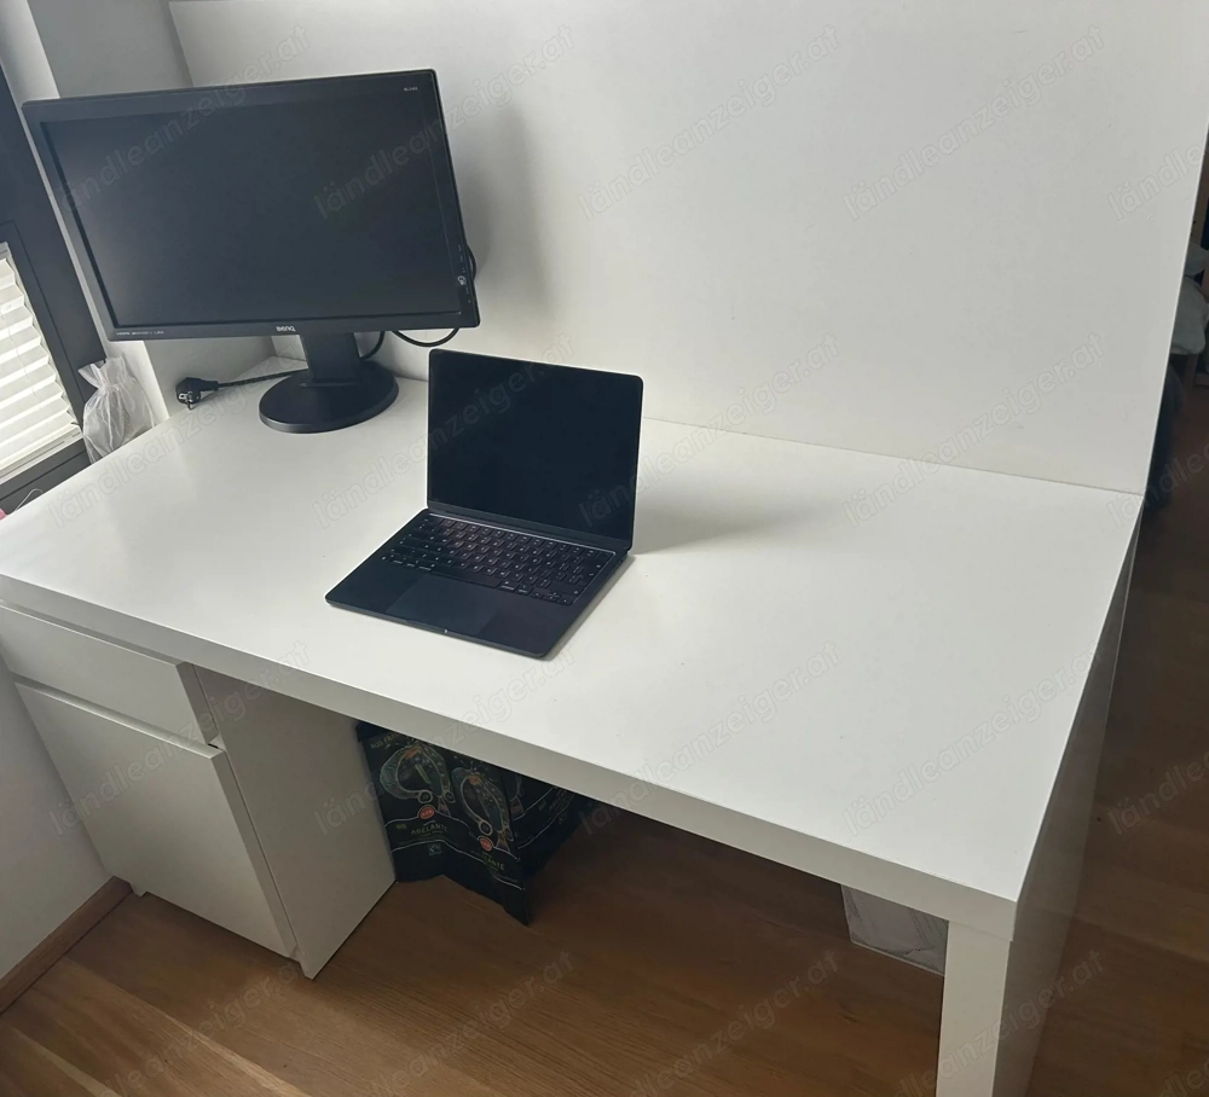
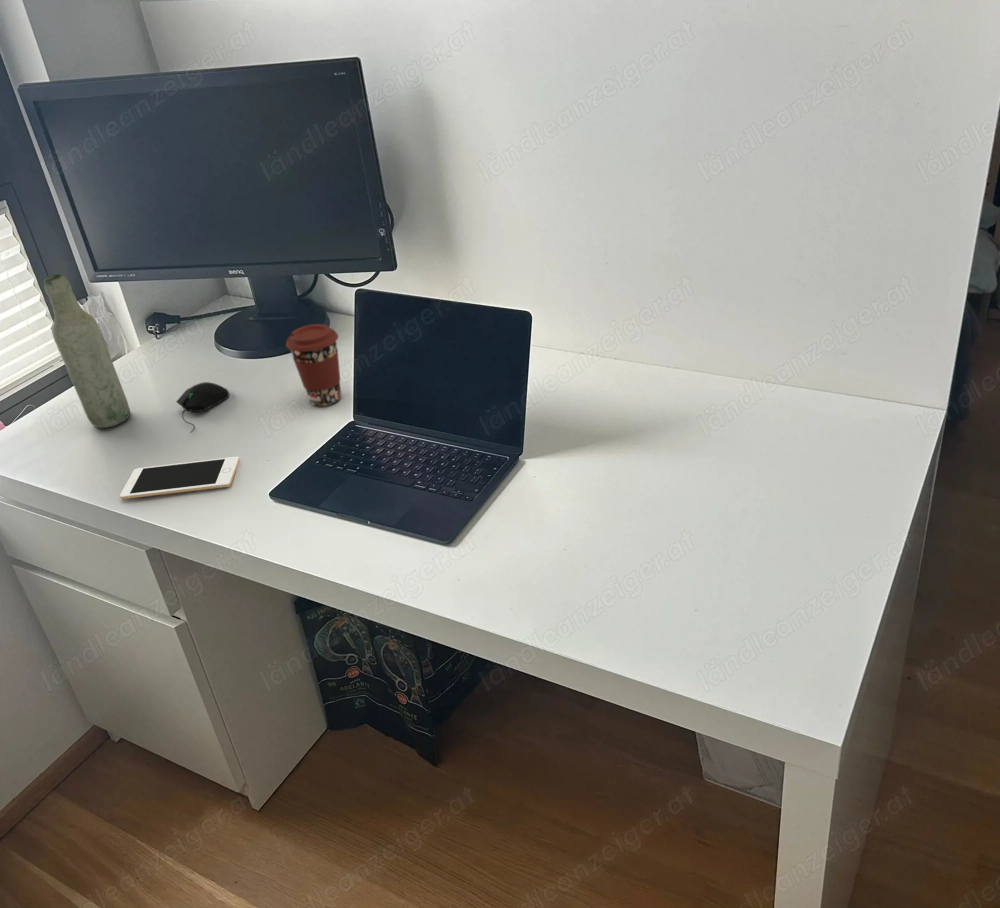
+ coffee cup [285,323,342,407]
+ bottle [43,273,131,429]
+ cell phone [119,456,240,500]
+ computer mouse [175,381,230,434]
